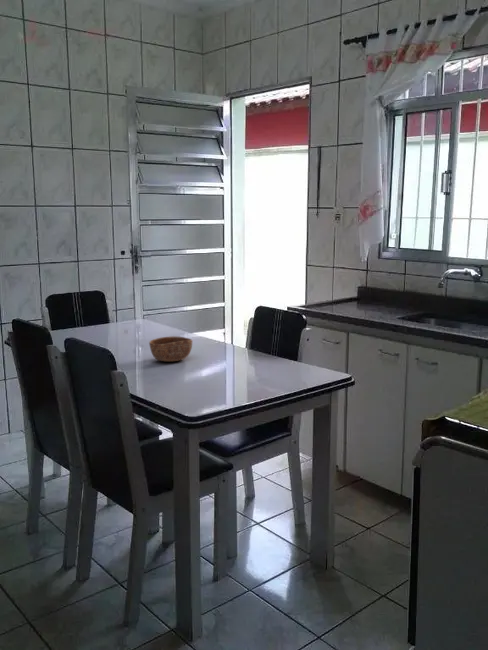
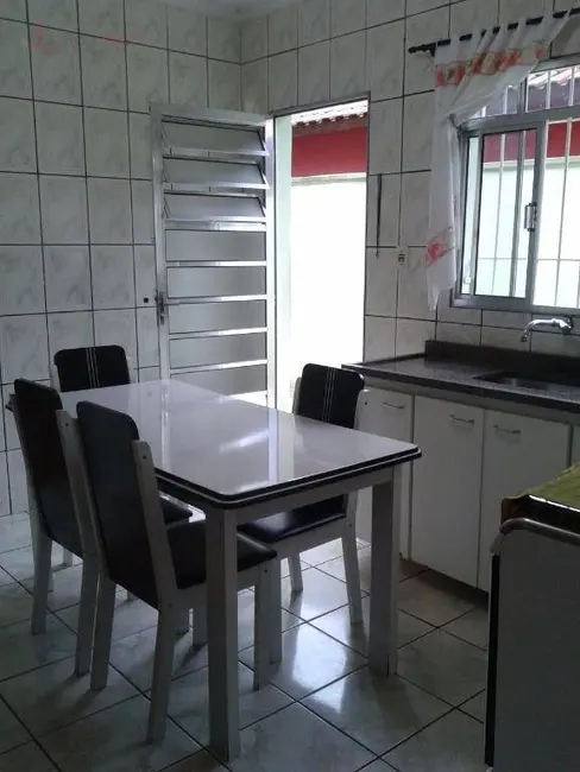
- bowl [148,335,193,362]
